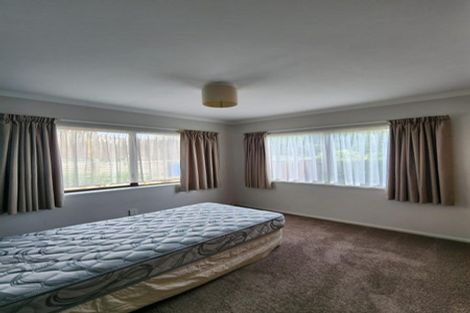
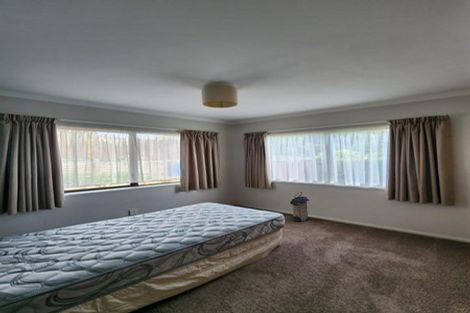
+ laundry hamper [289,191,310,223]
